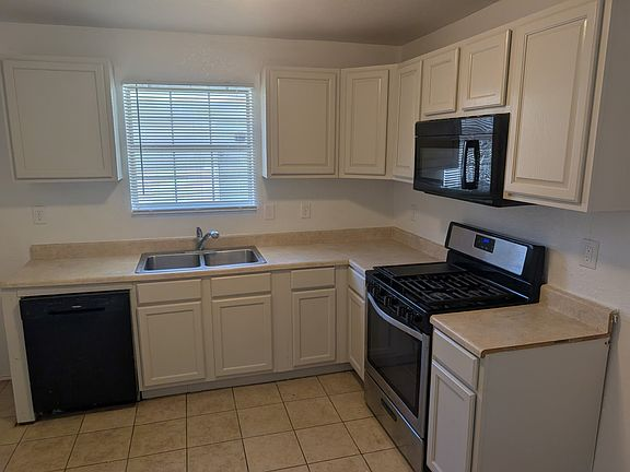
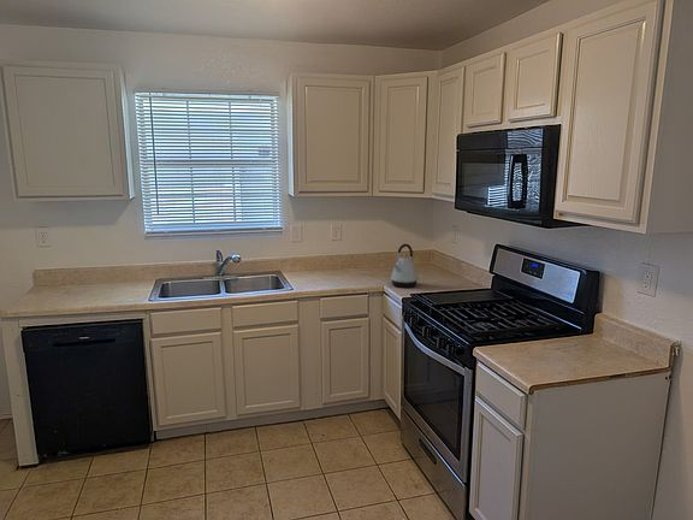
+ kettle [390,243,419,289]
